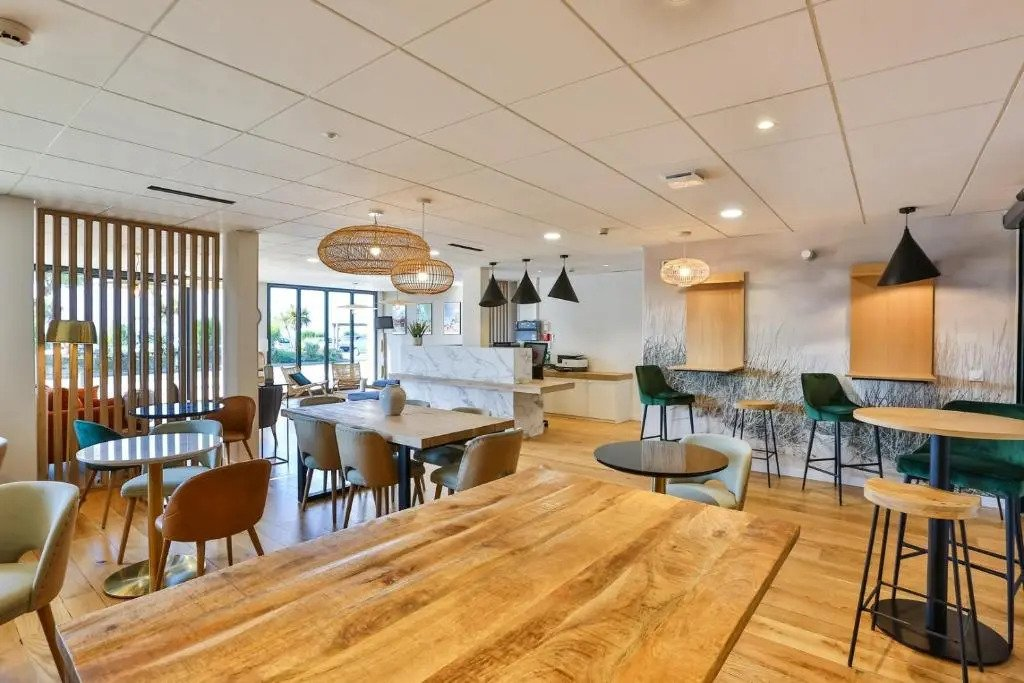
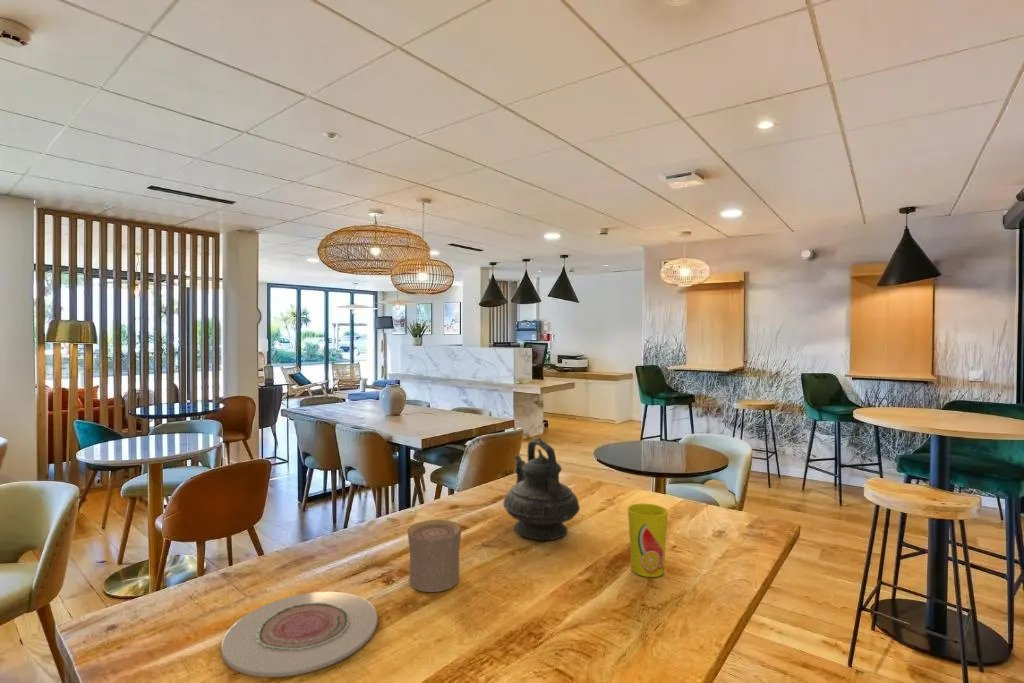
+ teapot [502,437,581,541]
+ cup [627,503,669,578]
+ plate [220,591,379,678]
+ cup [407,519,463,593]
